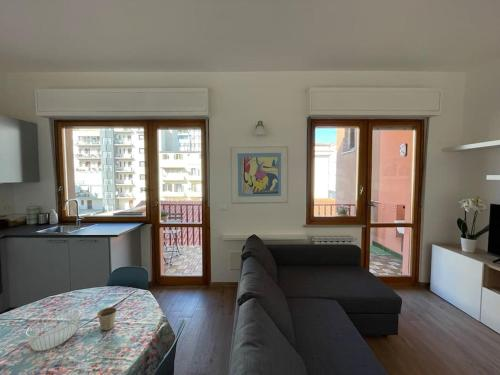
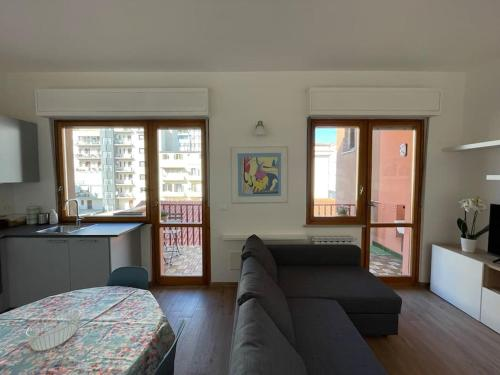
- flower pot [96,306,118,331]
